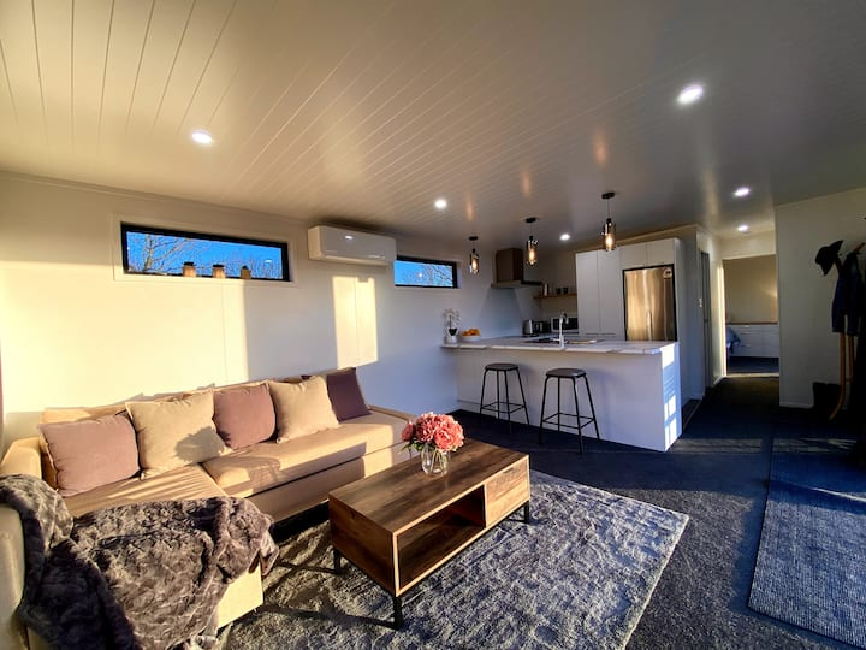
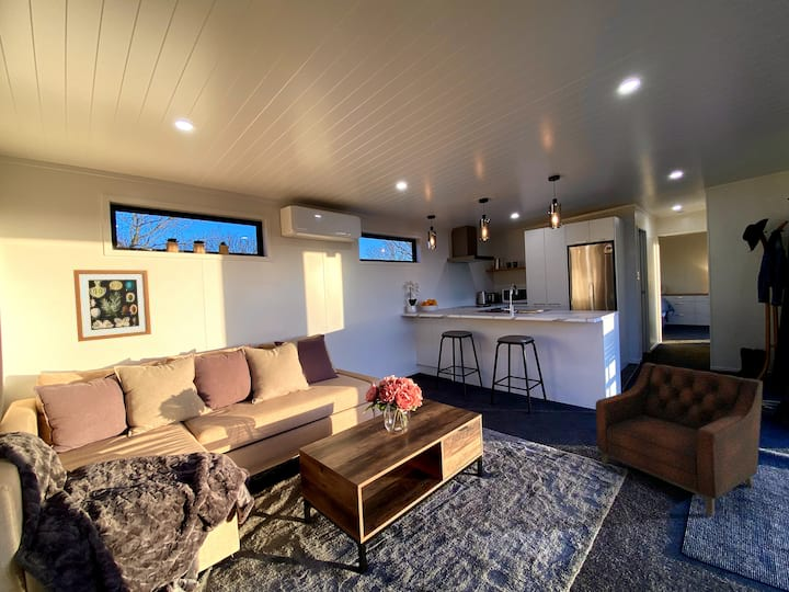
+ wall art [72,269,152,343]
+ armchair [595,362,764,517]
